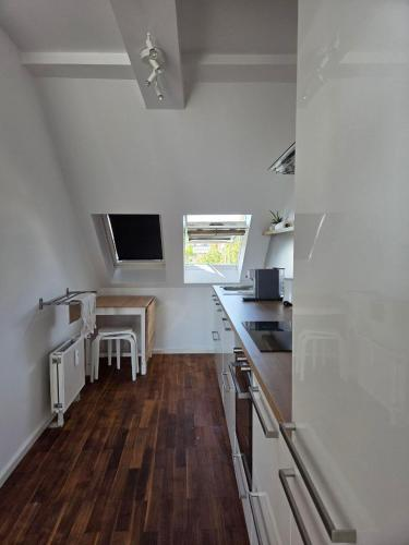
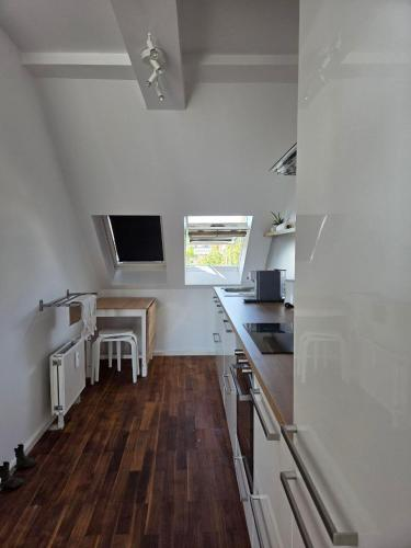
+ boots [0,443,39,490]
